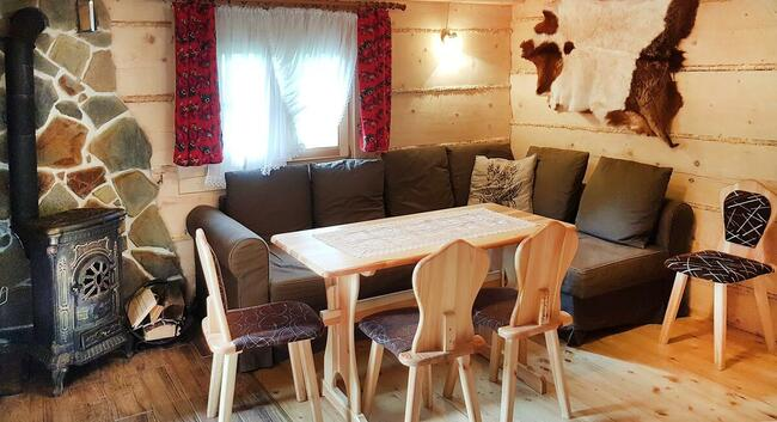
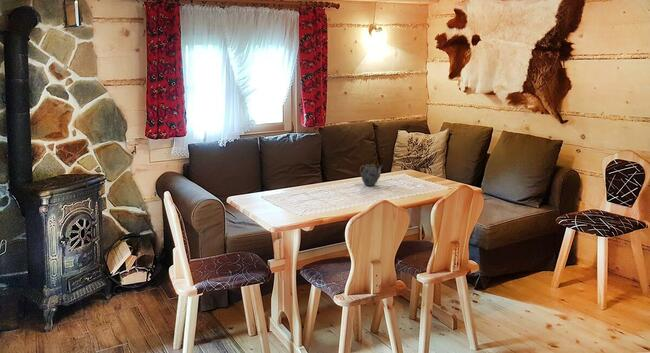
+ teapot [359,163,383,187]
